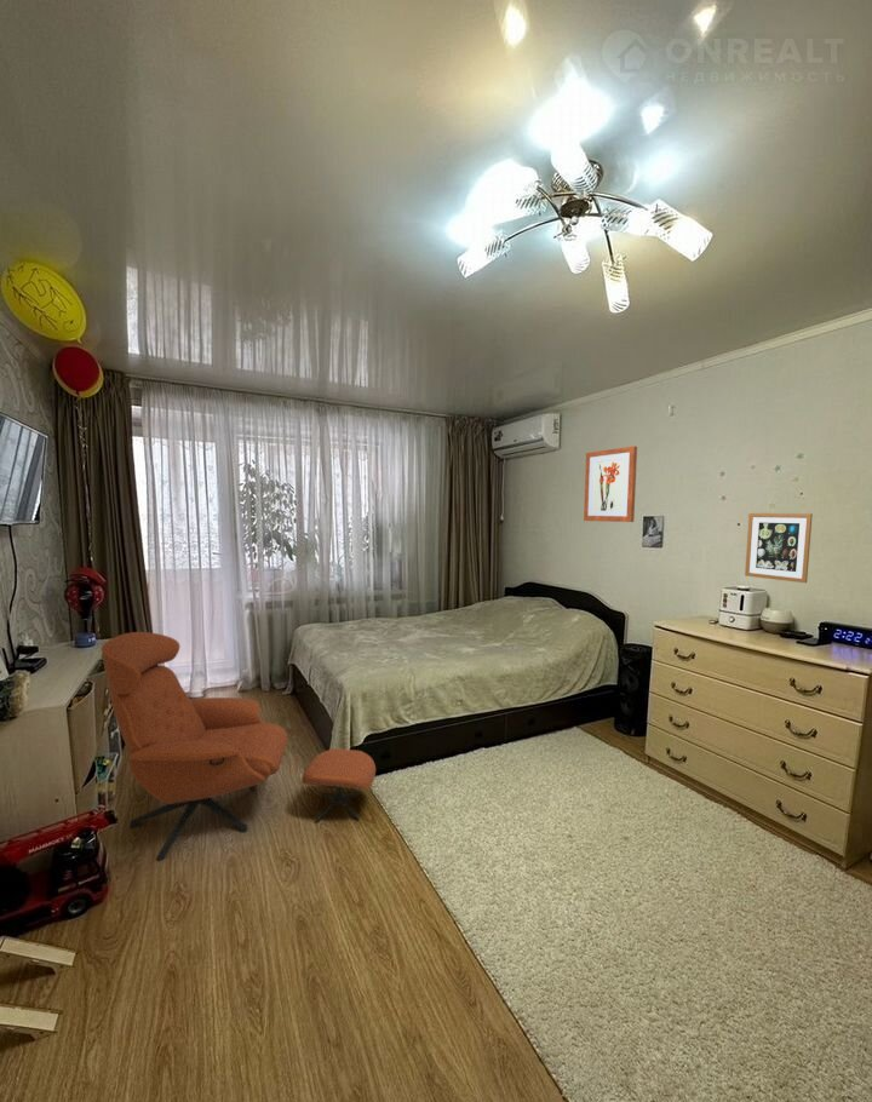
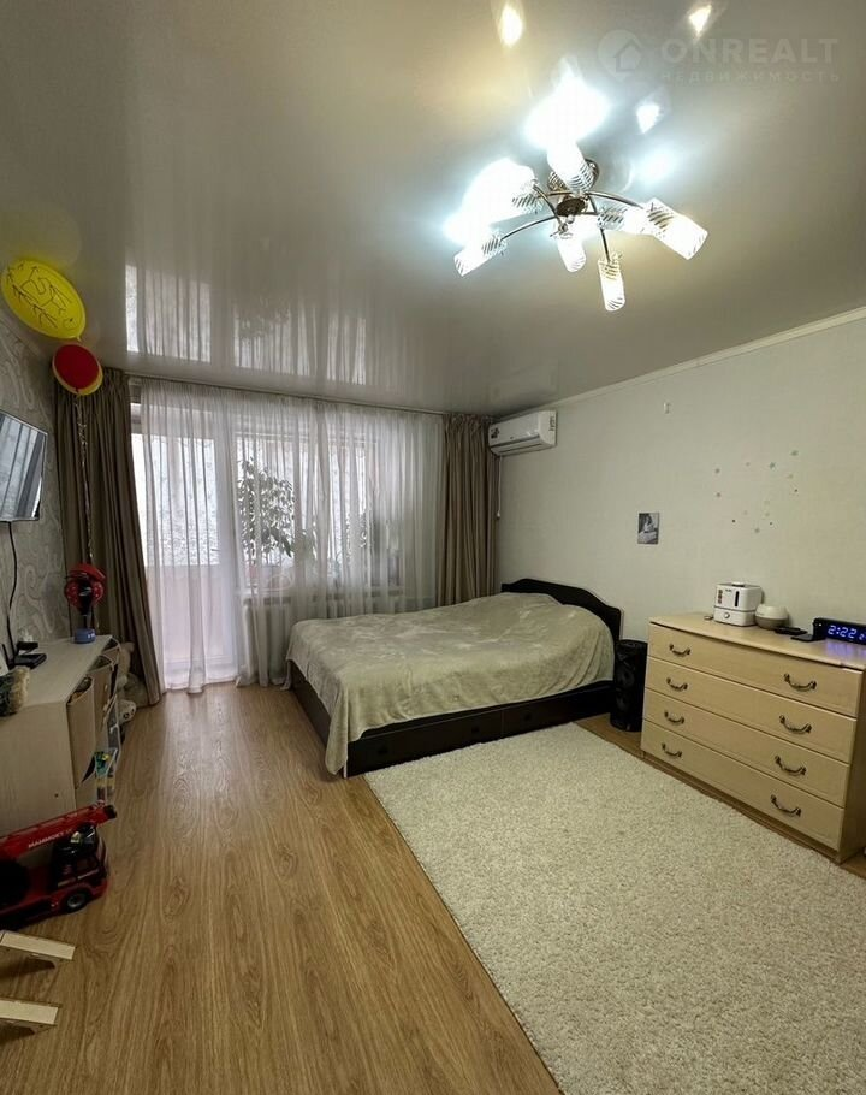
- wall art [583,446,638,523]
- armchair [101,631,377,862]
- wall art [744,512,814,584]
